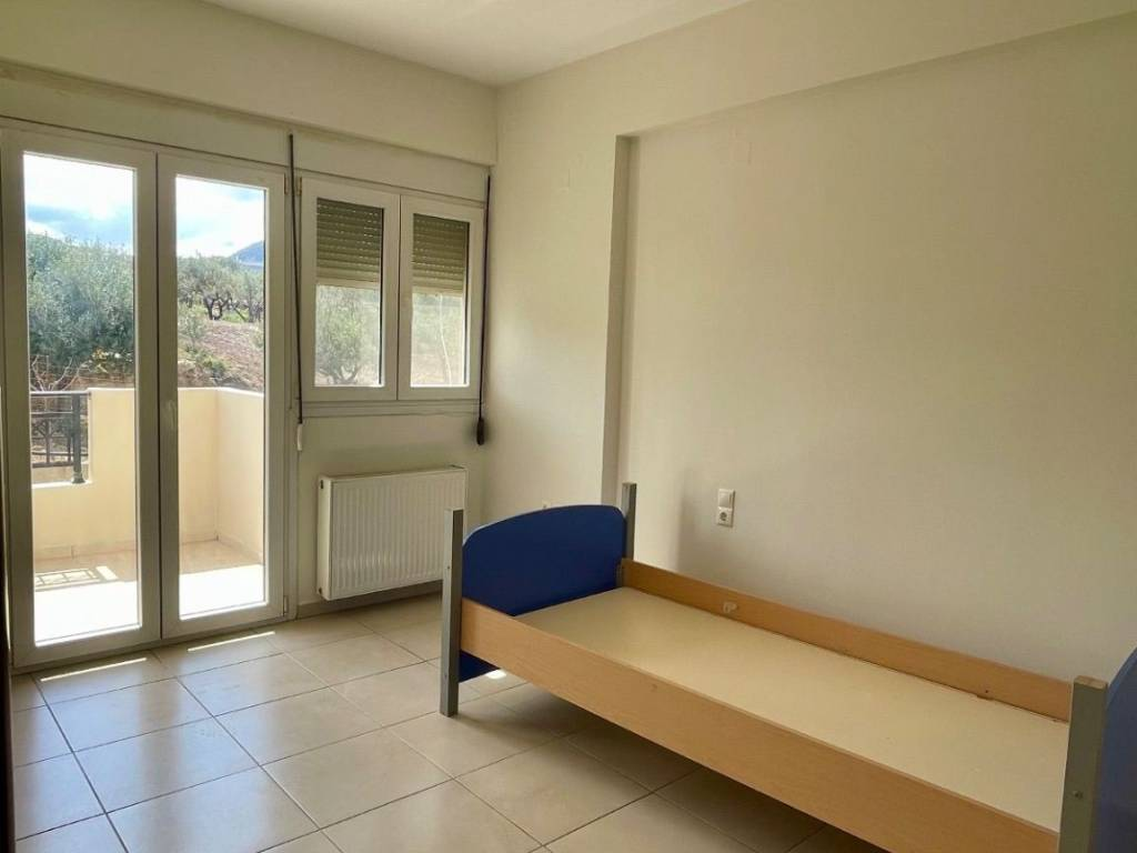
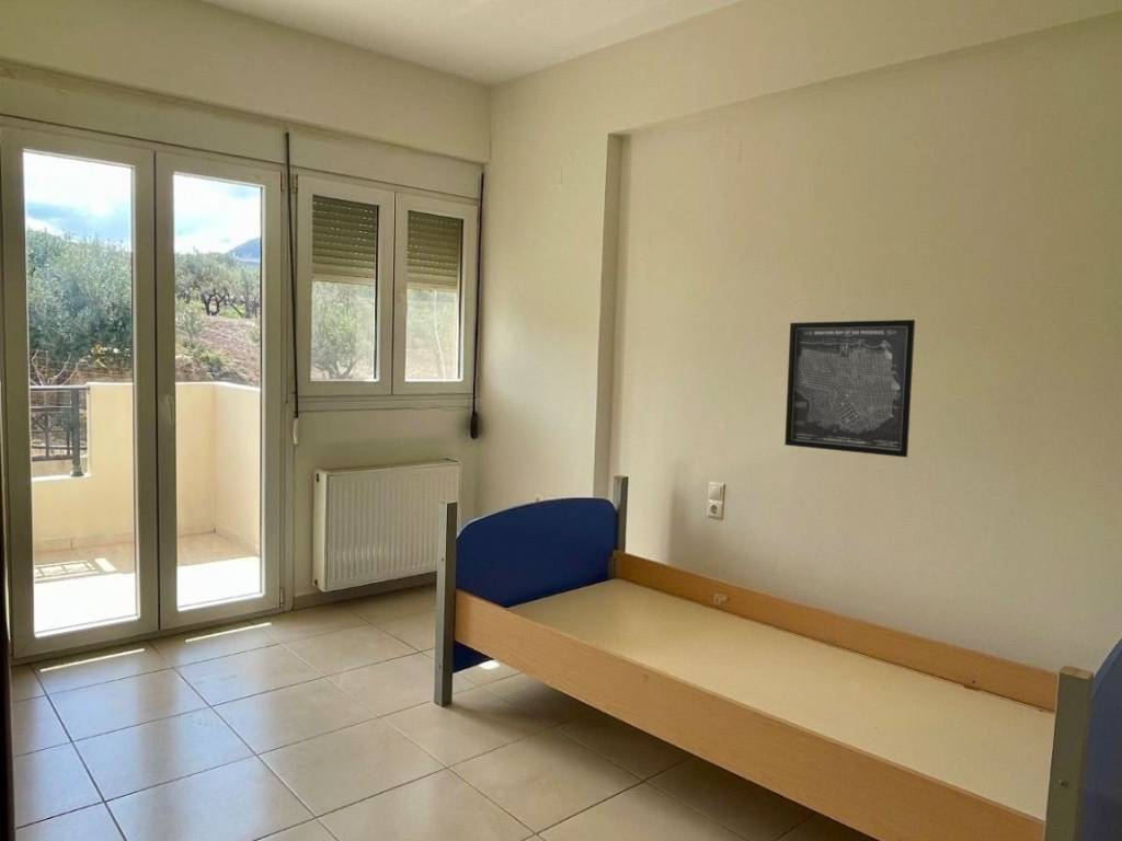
+ wall art [783,319,916,459]
